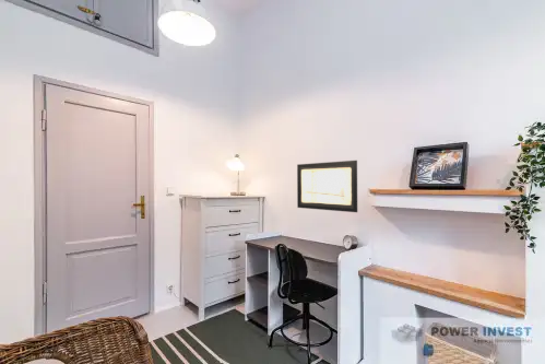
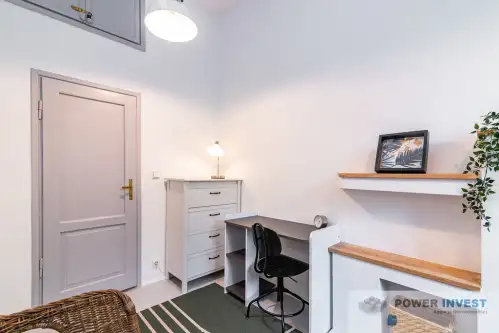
- wall art [296,160,358,213]
